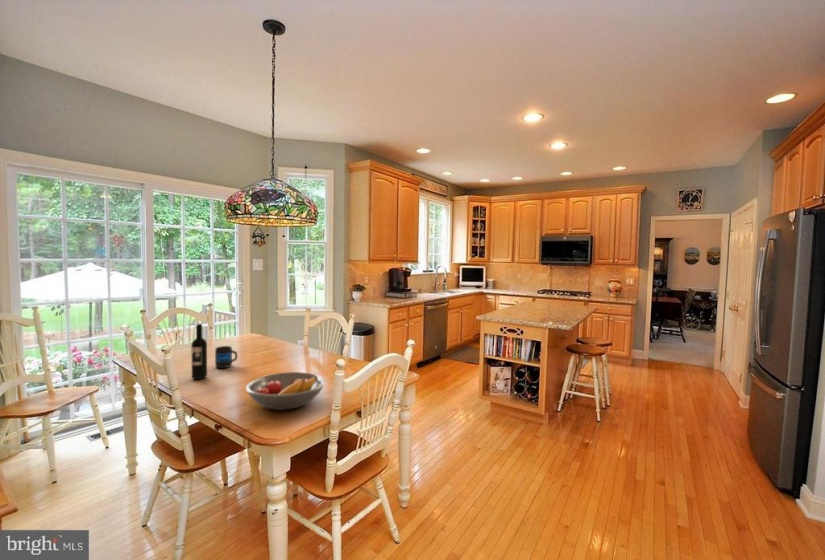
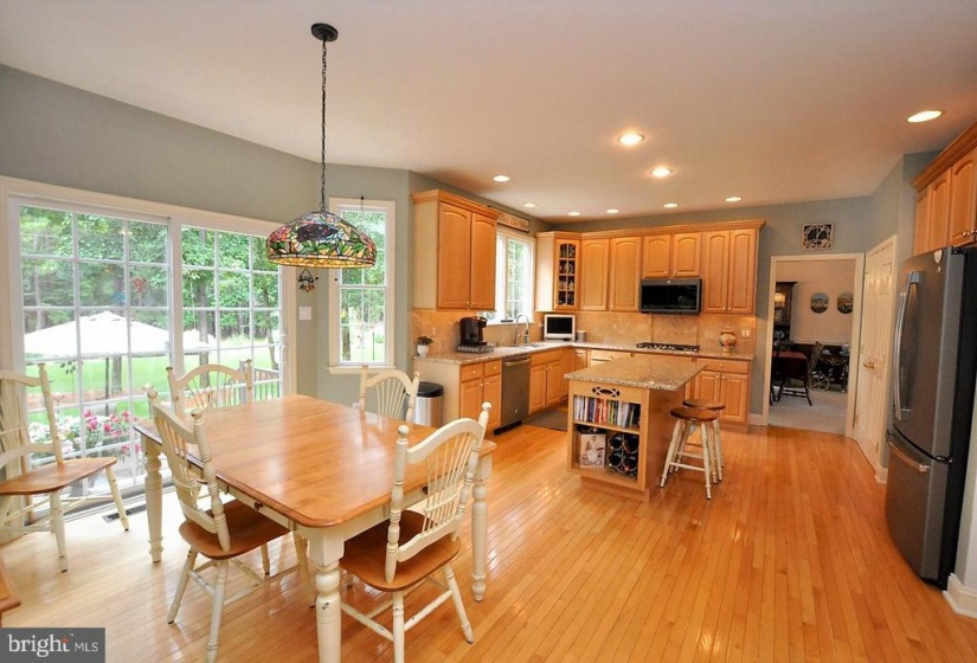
- fruit bowl [245,371,326,411]
- wine bottle [190,323,208,380]
- mug [214,345,238,369]
